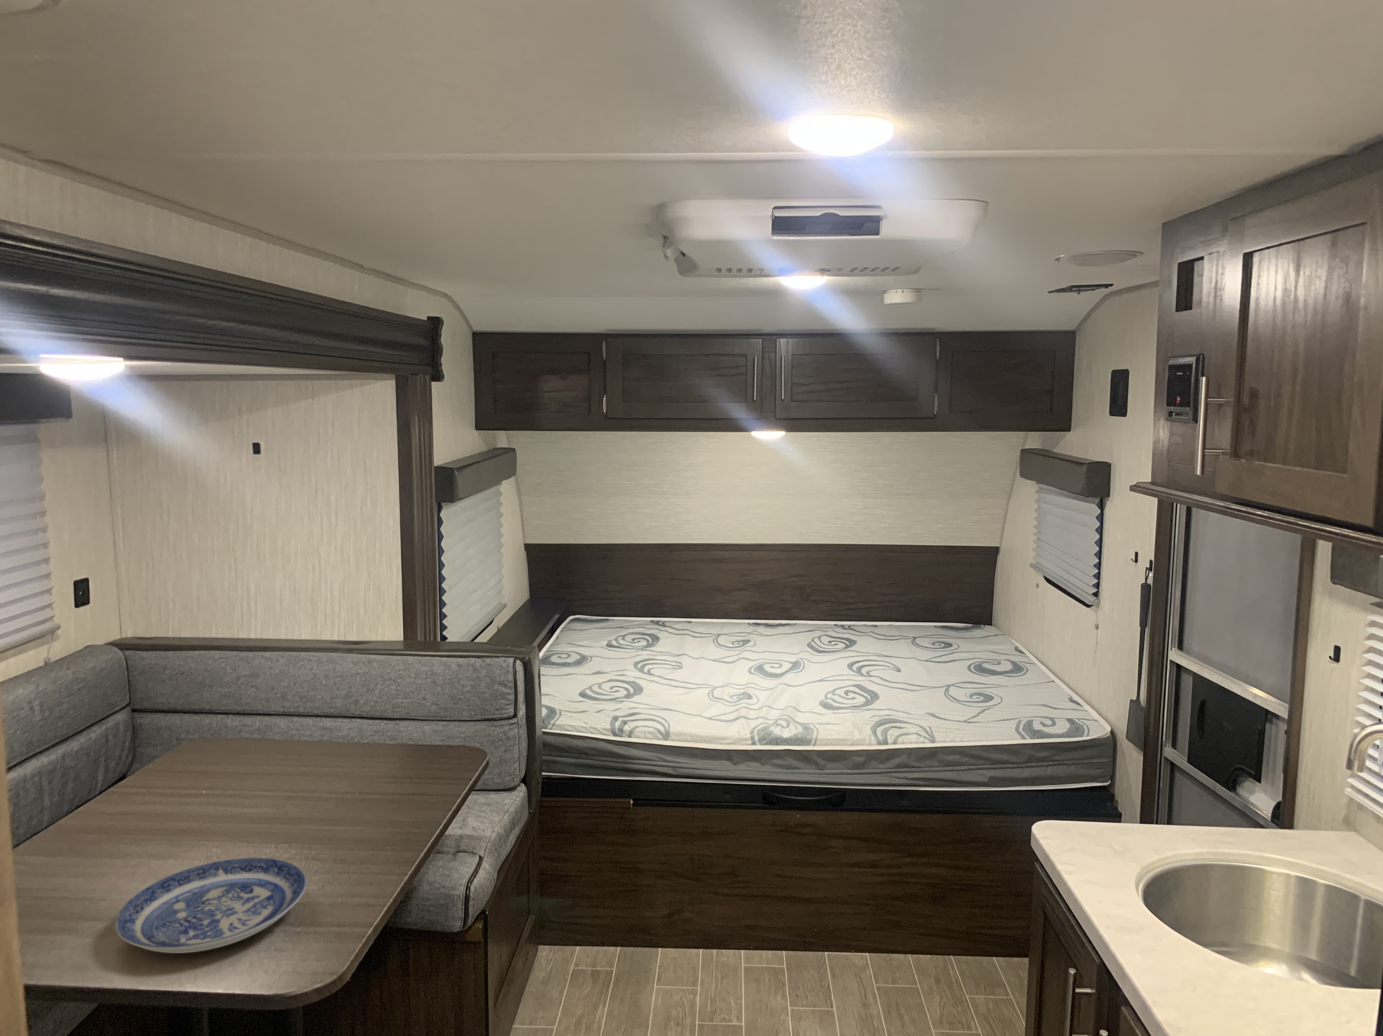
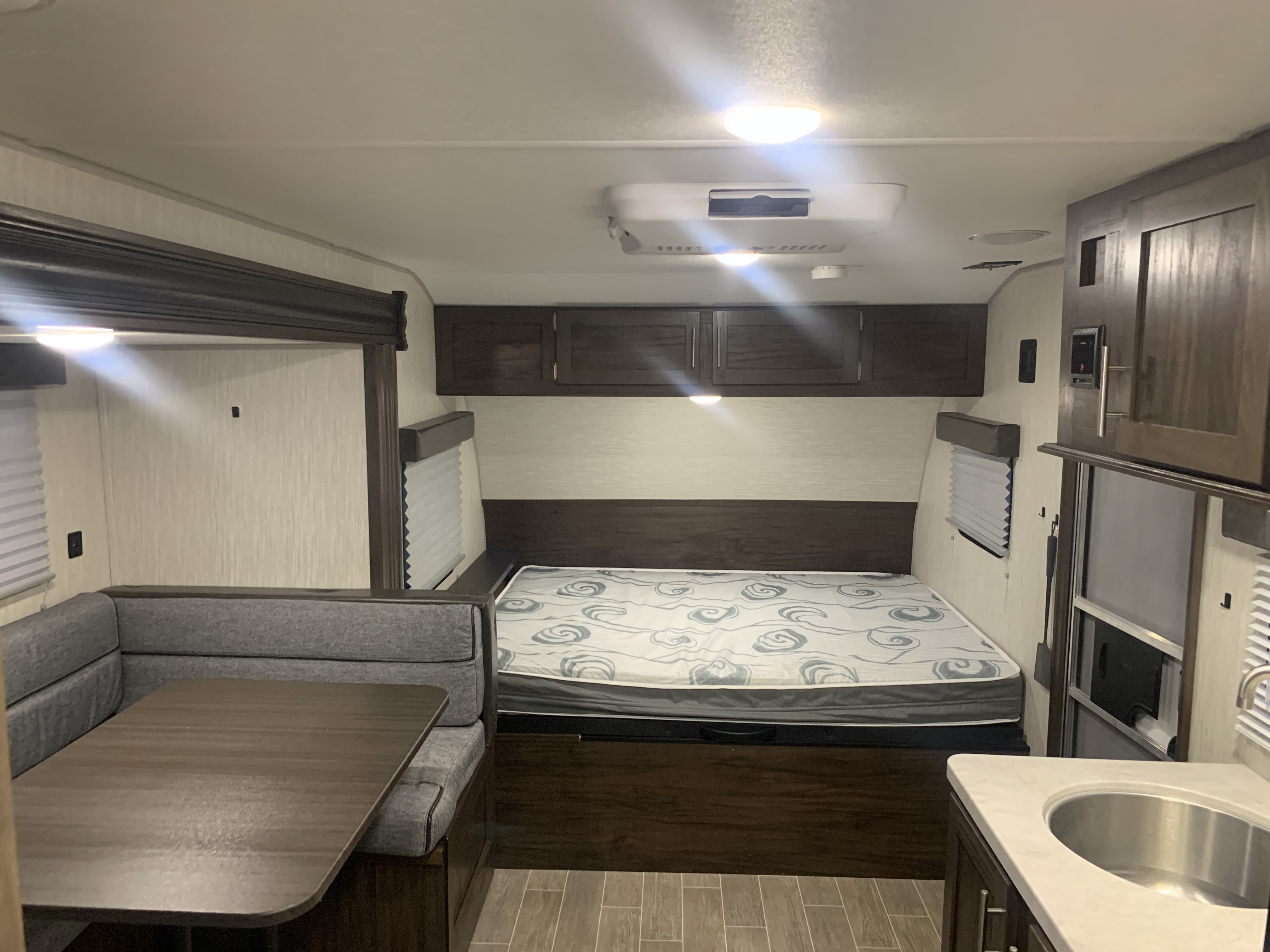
- plate [115,858,307,953]
